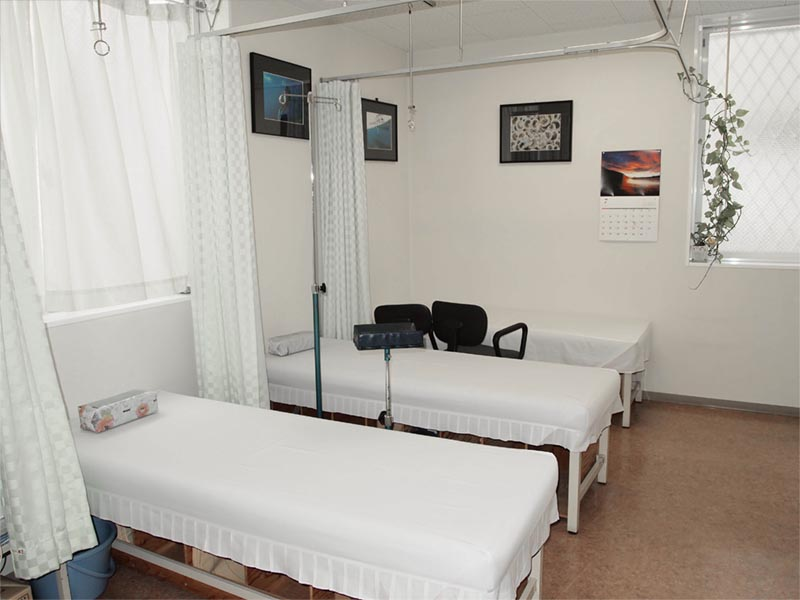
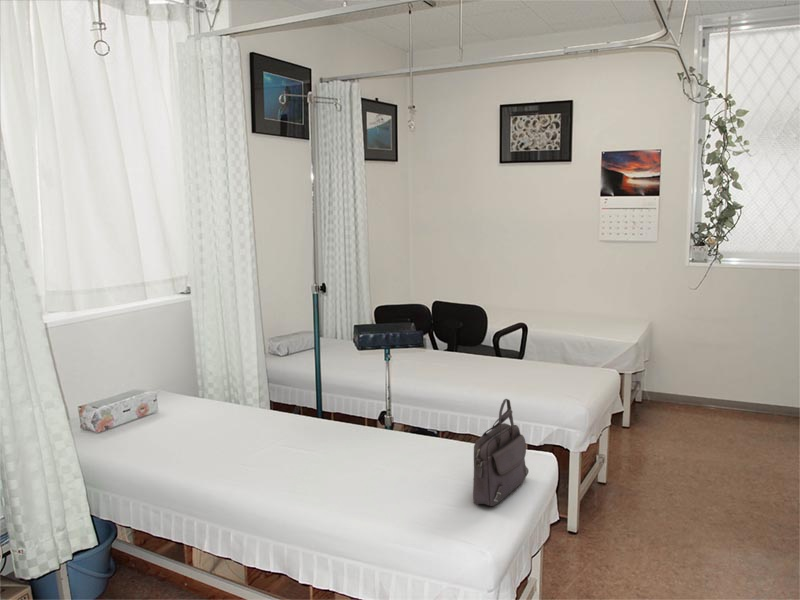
+ handbag [472,398,530,507]
